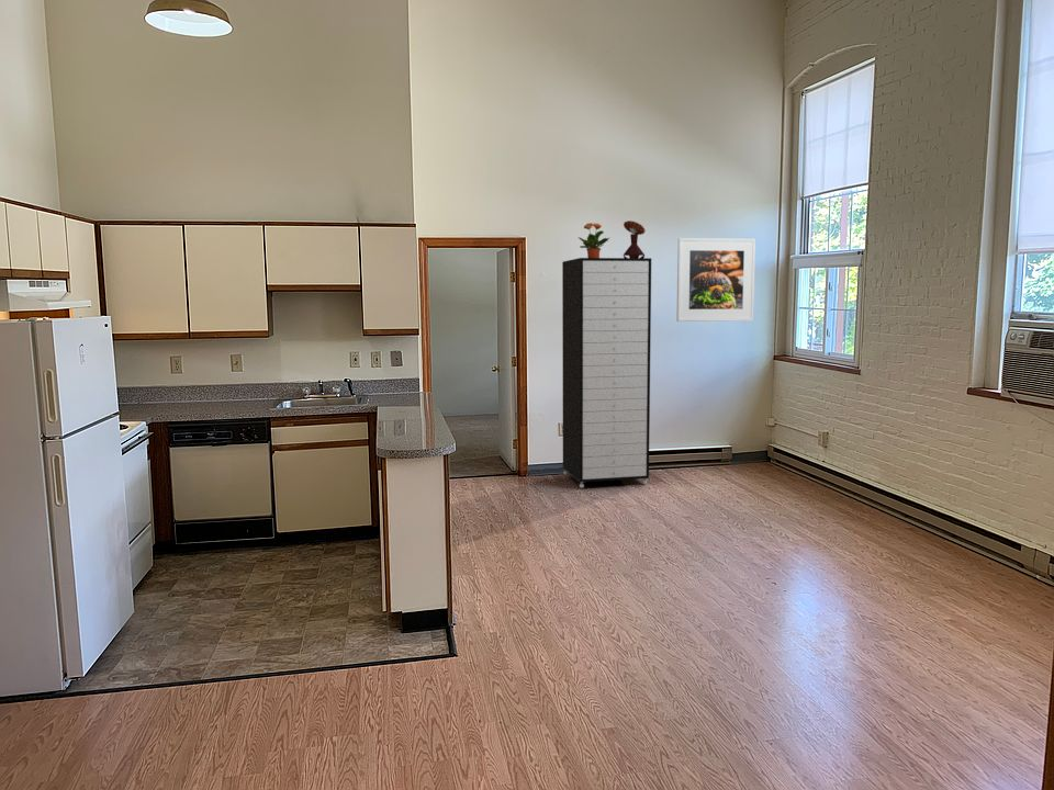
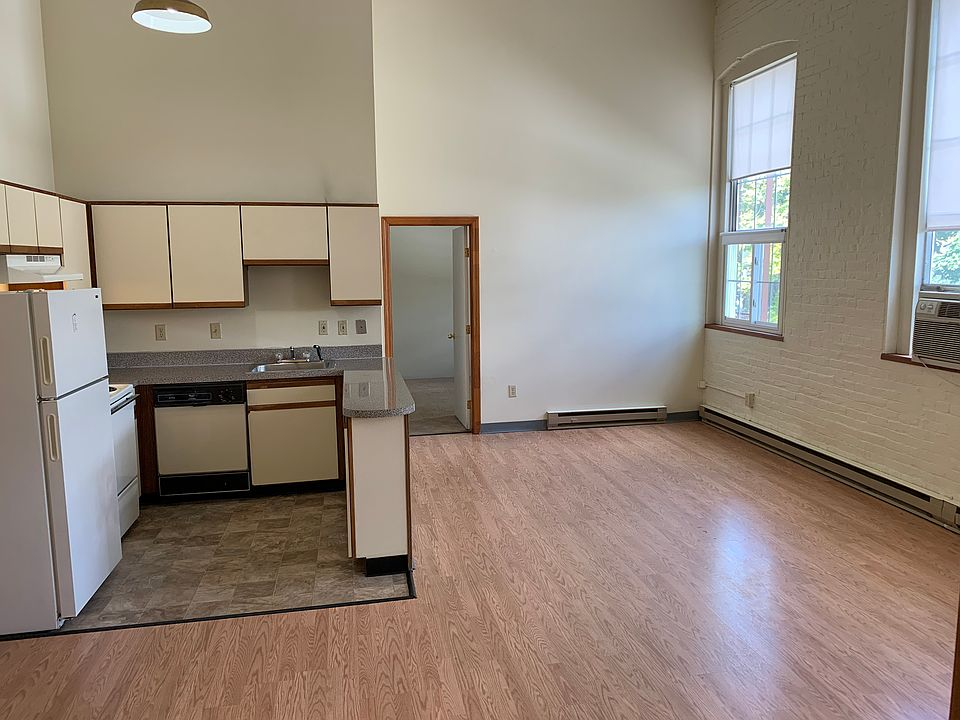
- potted plant [578,222,612,258]
- mushroom [623,219,647,258]
- storage cabinet [561,257,652,489]
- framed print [675,237,756,323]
